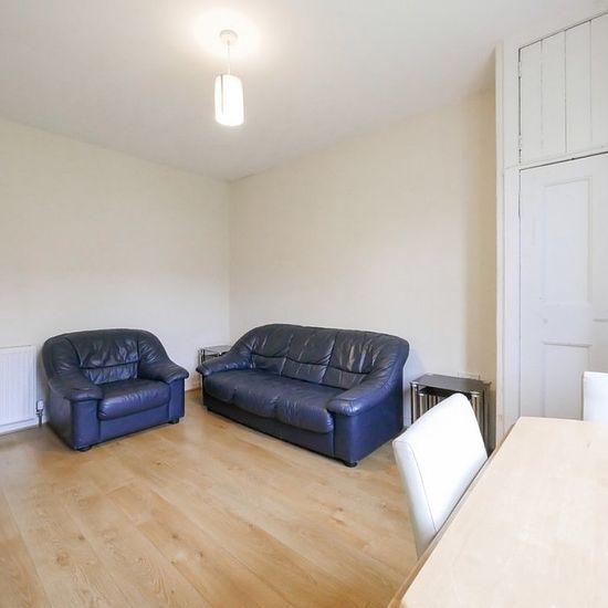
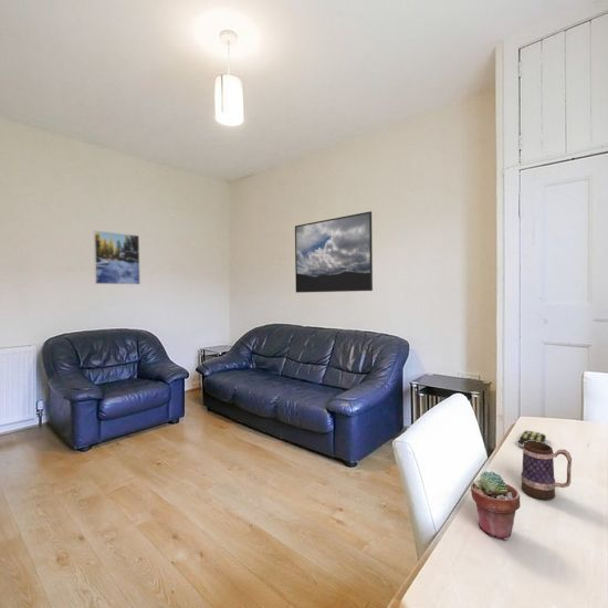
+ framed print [93,230,141,285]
+ mug [521,441,573,501]
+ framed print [294,210,374,294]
+ remote control [517,429,547,449]
+ potted succulent [470,470,522,542]
